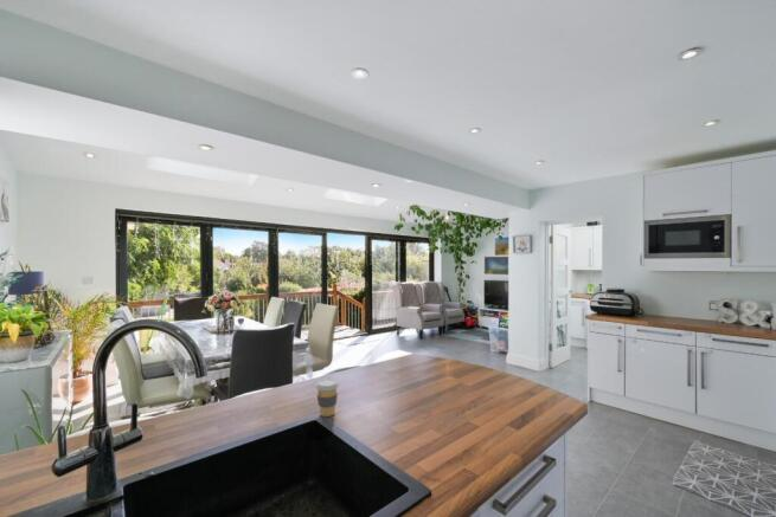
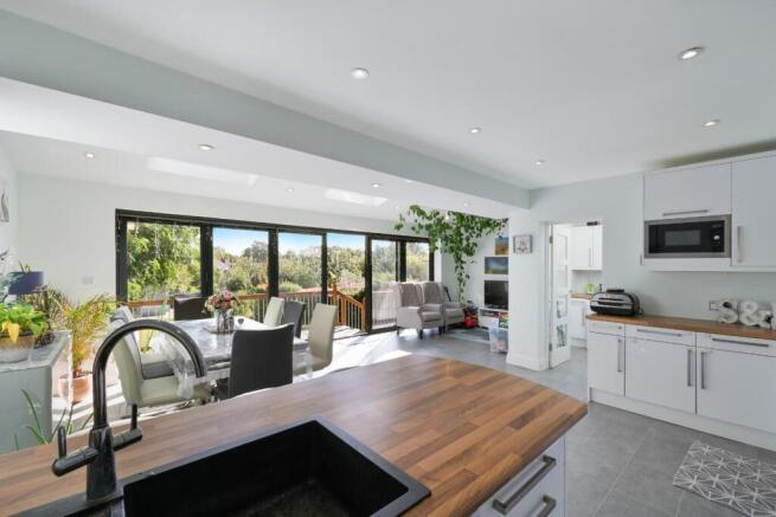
- coffee cup [314,377,340,418]
